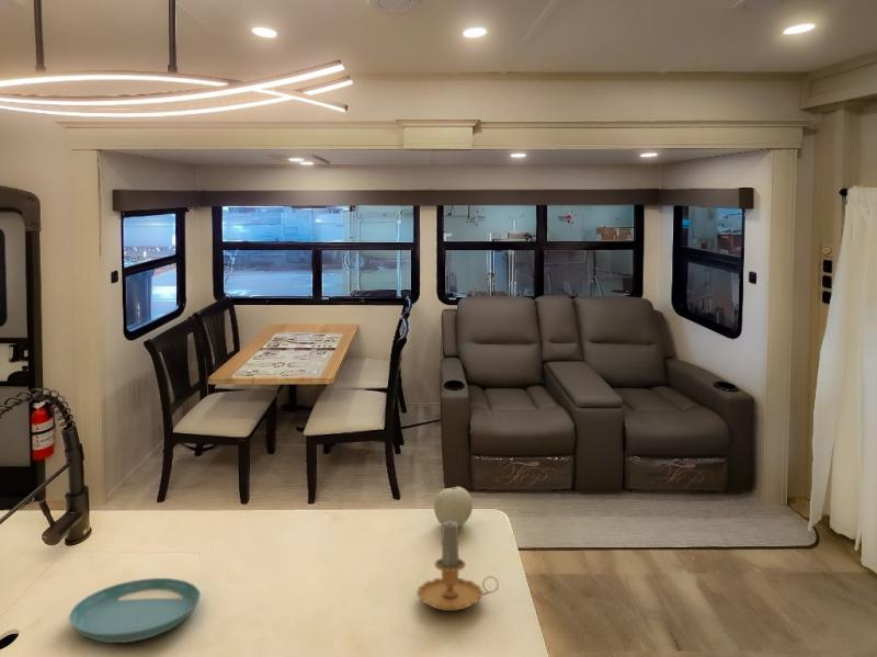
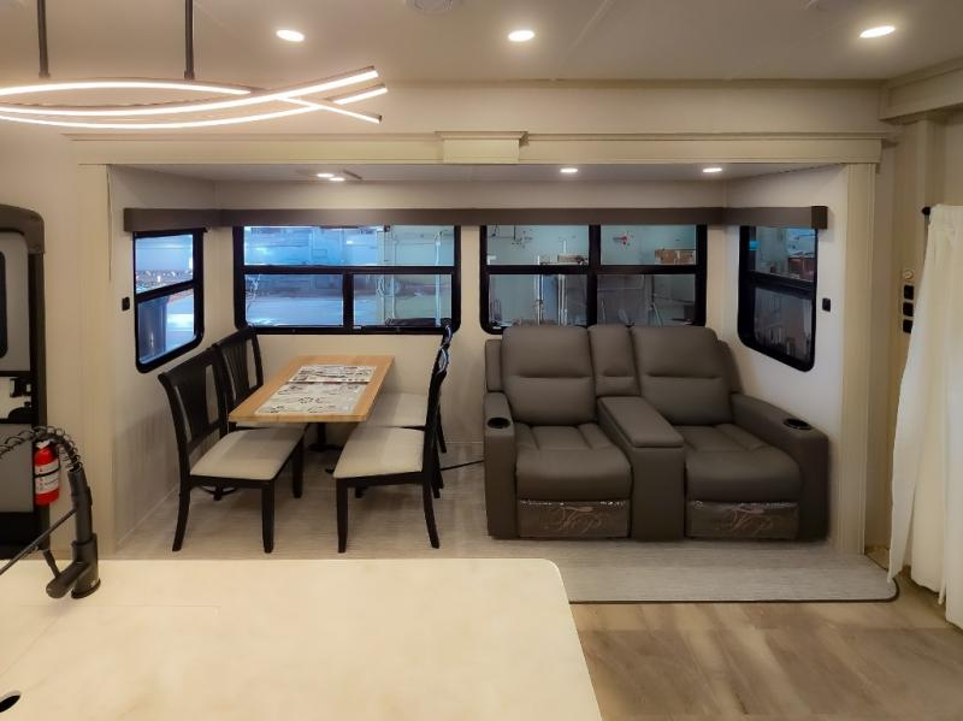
- fruit [433,486,474,529]
- saucer [68,577,202,644]
- candle [417,520,500,612]
